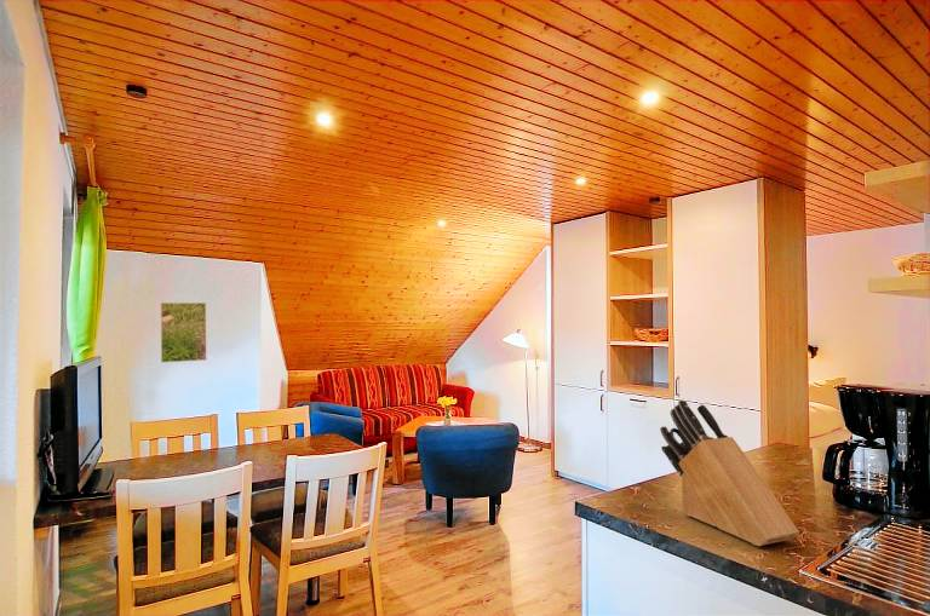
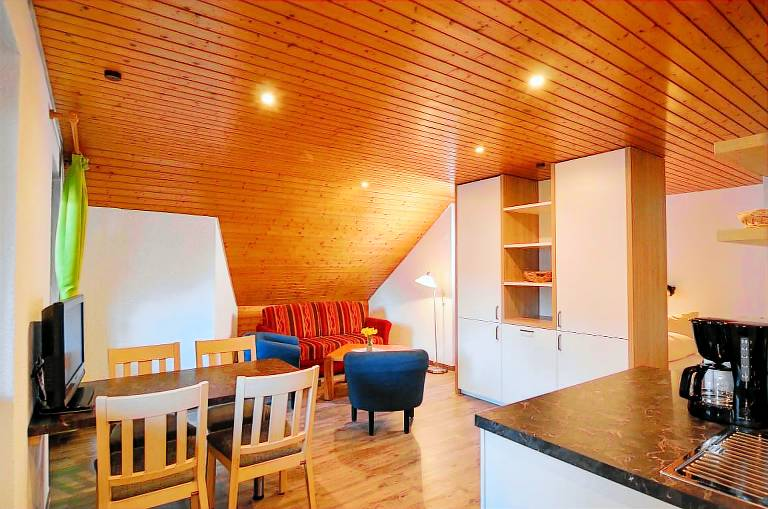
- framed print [160,301,207,363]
- knife block [659,398,800,547]
